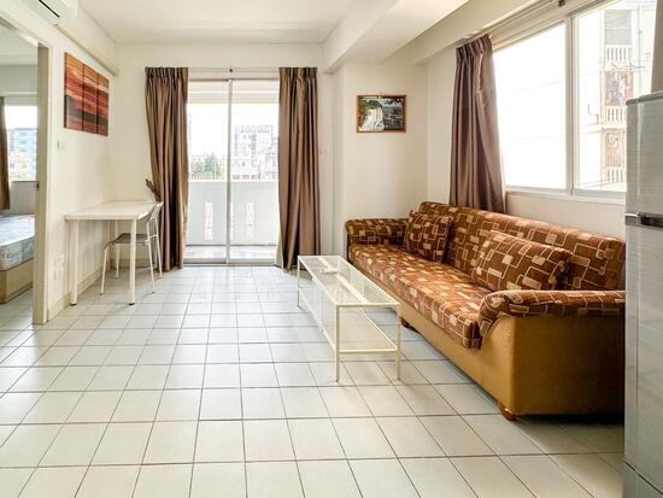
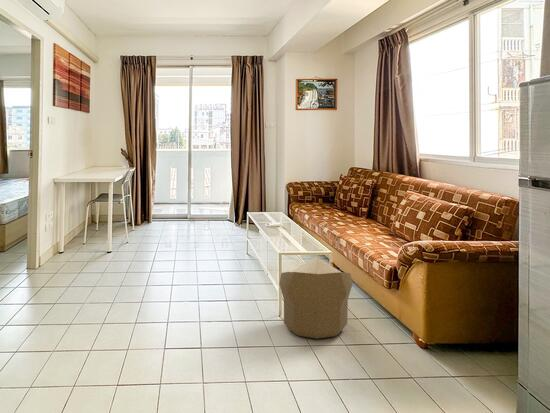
+ pouf [278,256,353,340]
